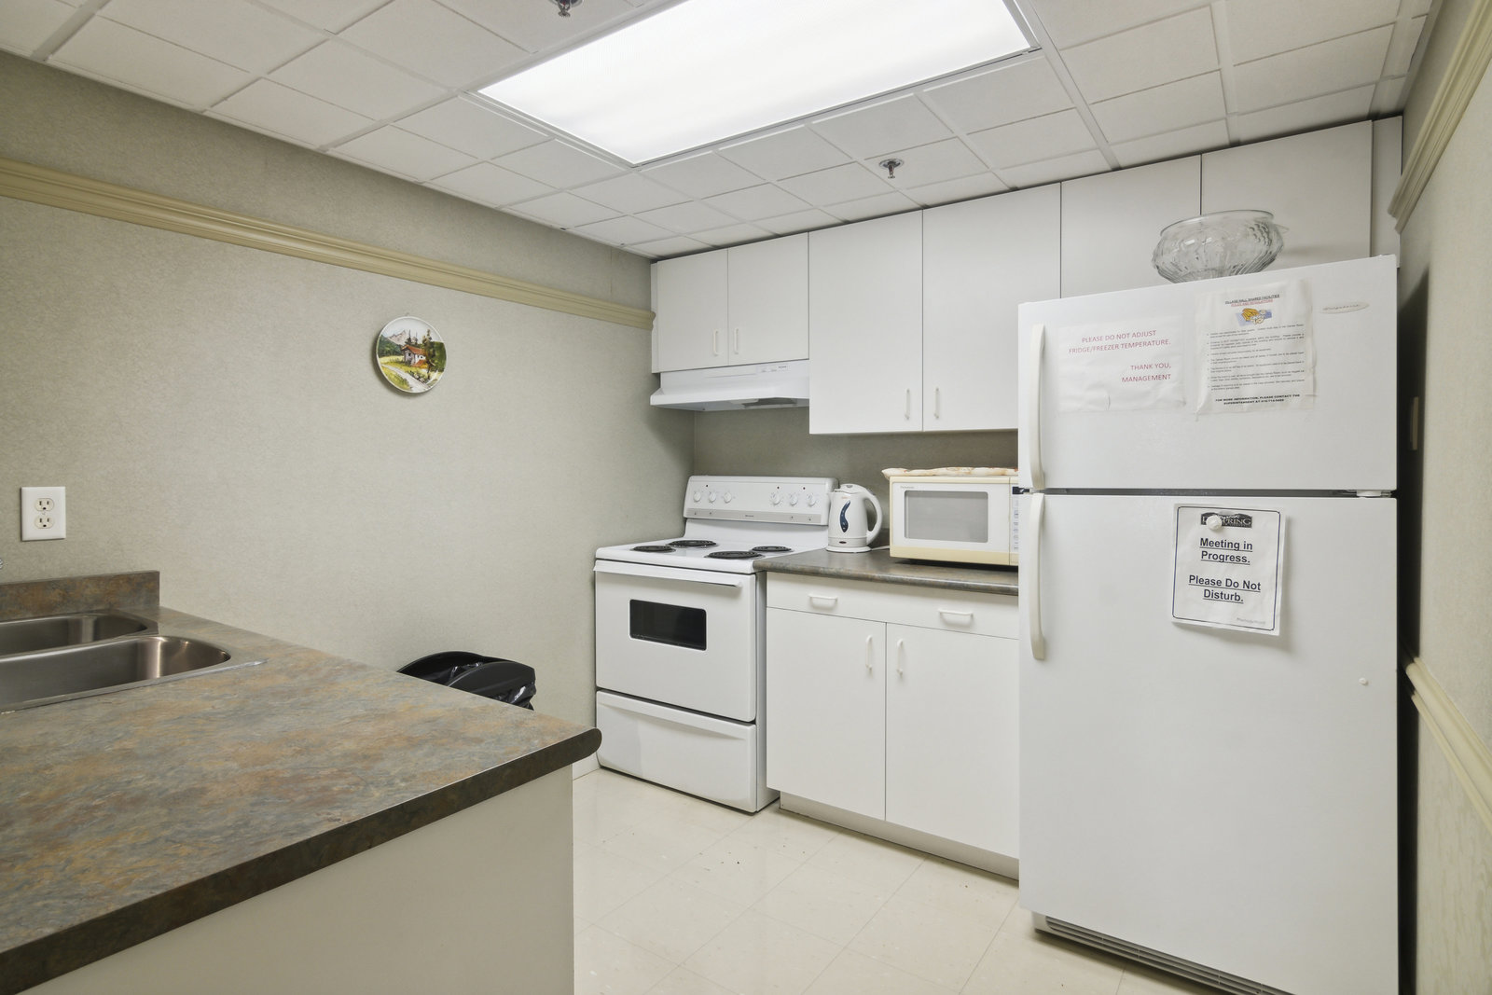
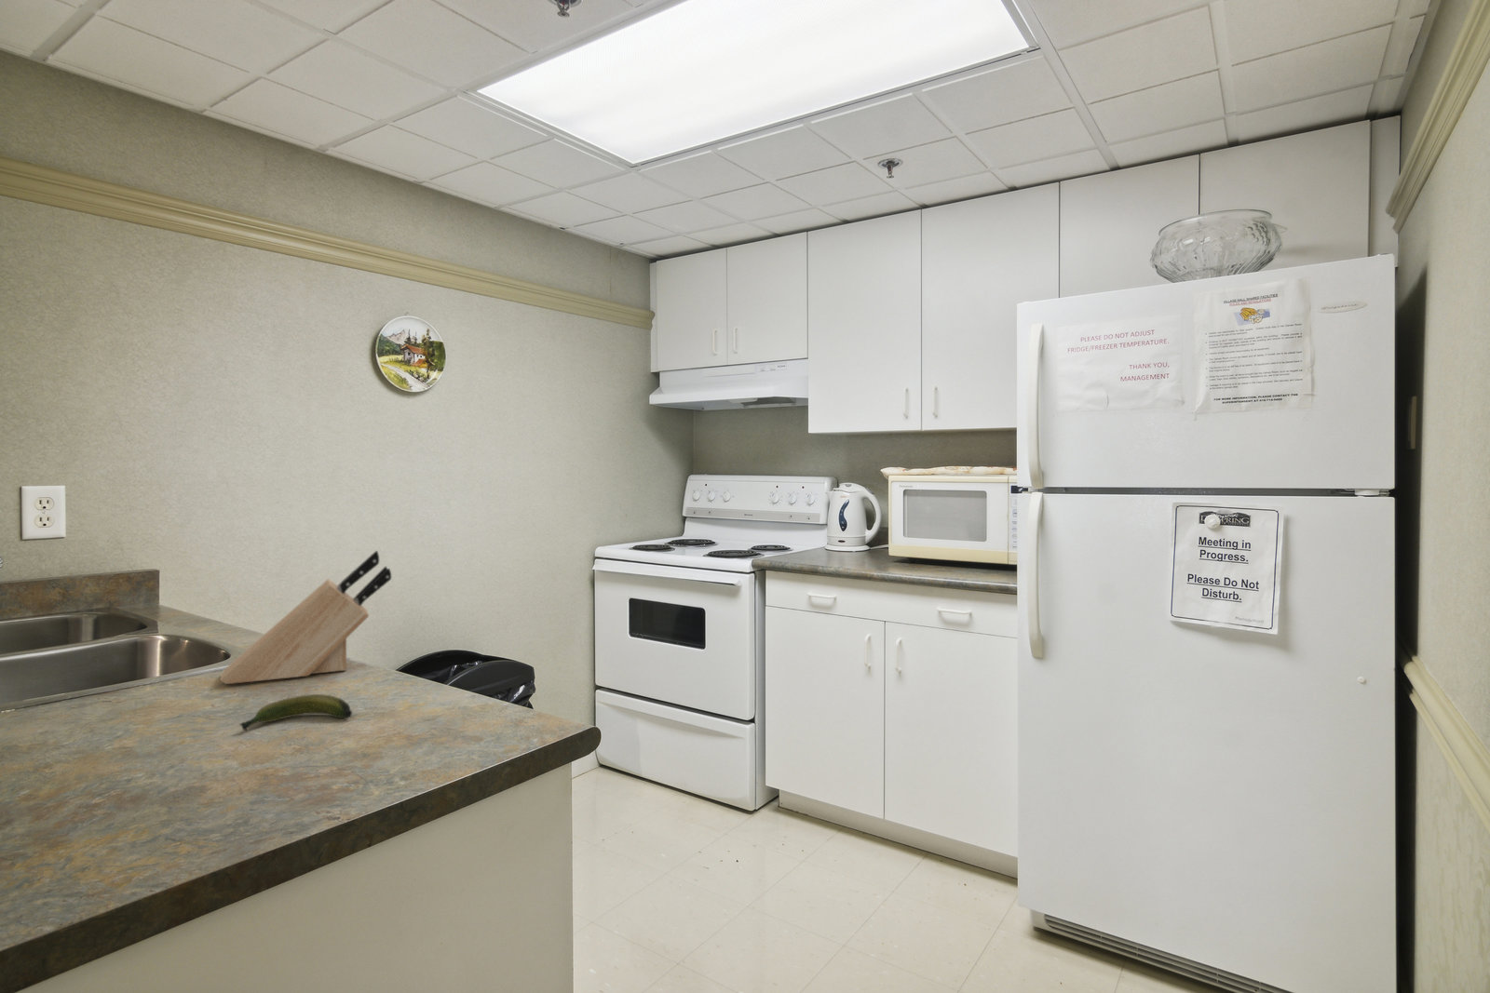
+ banana [238,694,353,731]
+ knife block [218,550,392,685]
